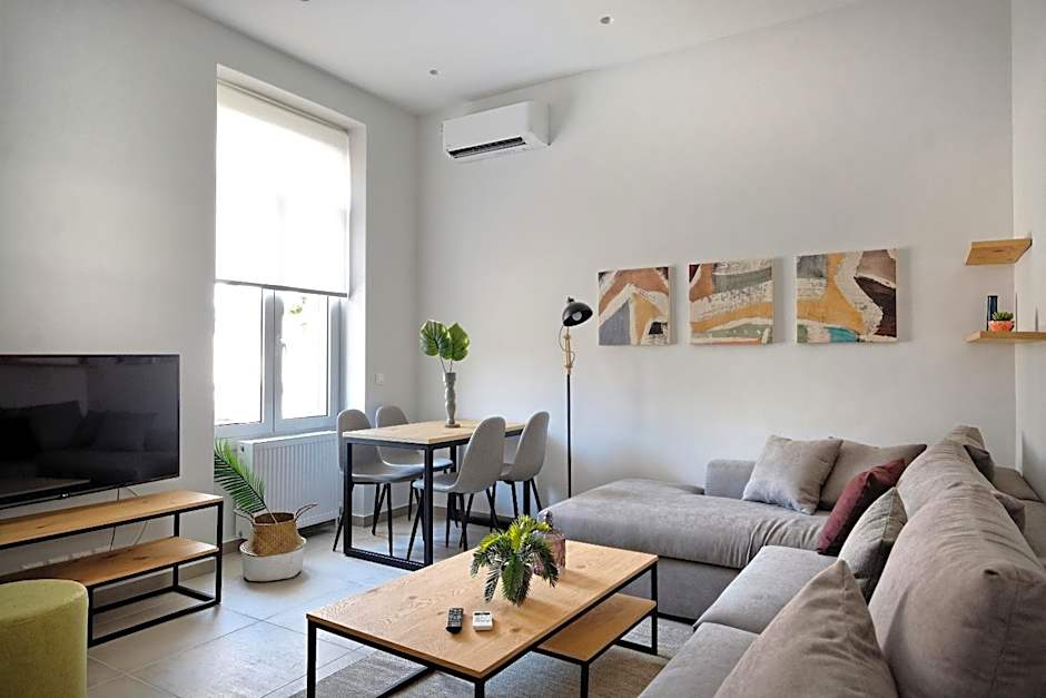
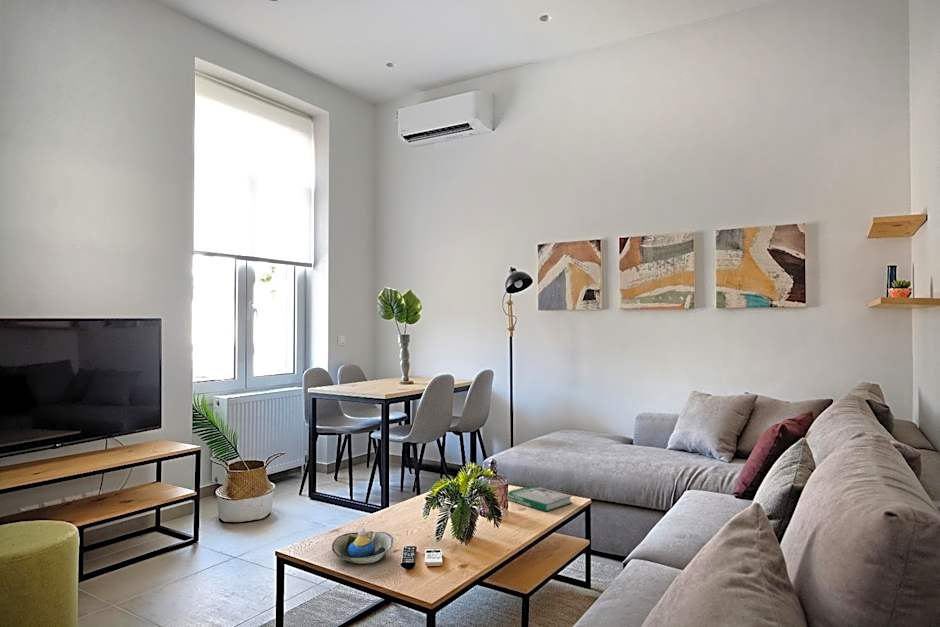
+ book [507,484,574,513]
+ decorative bowl [331,527,394,565]
